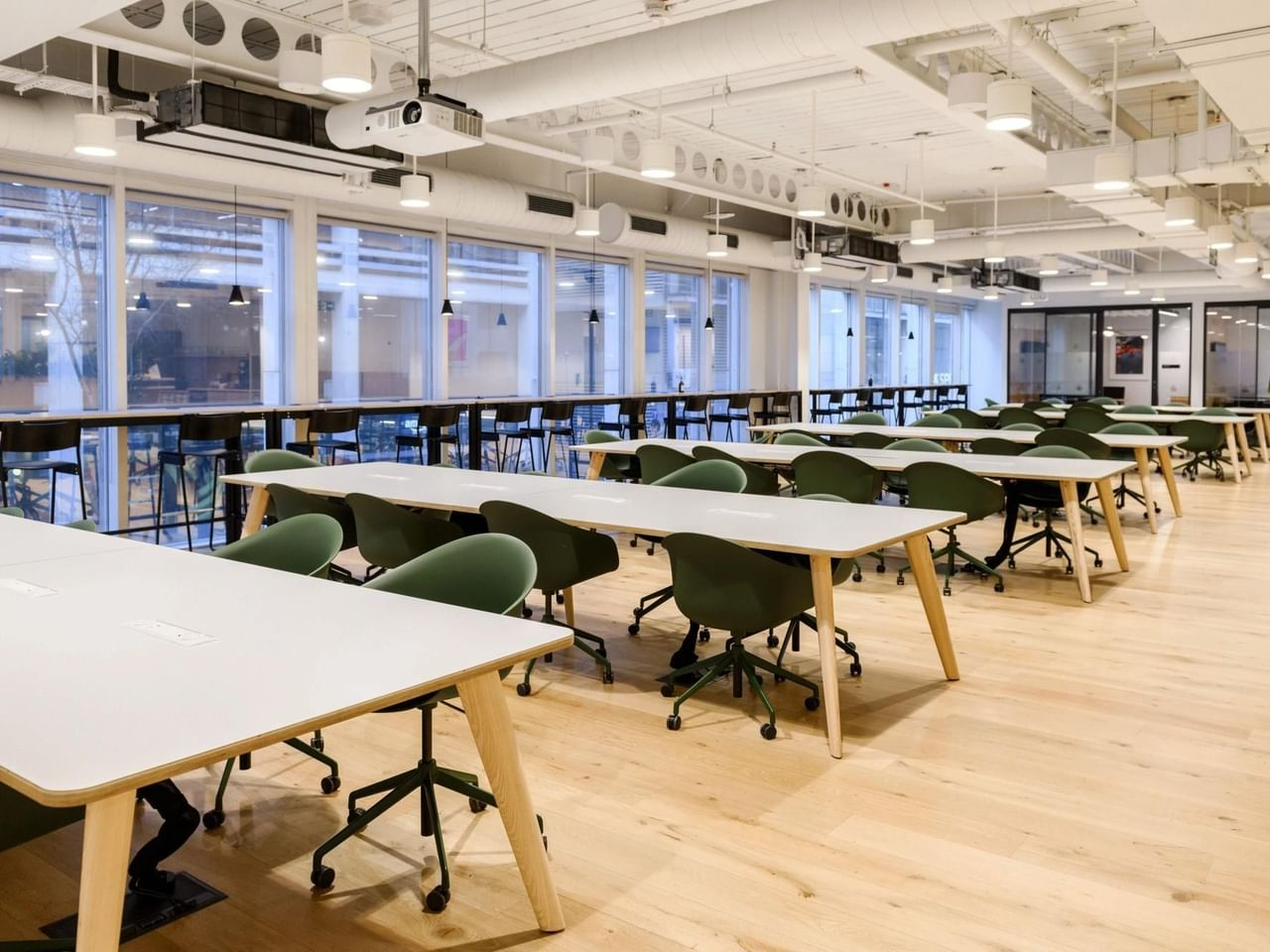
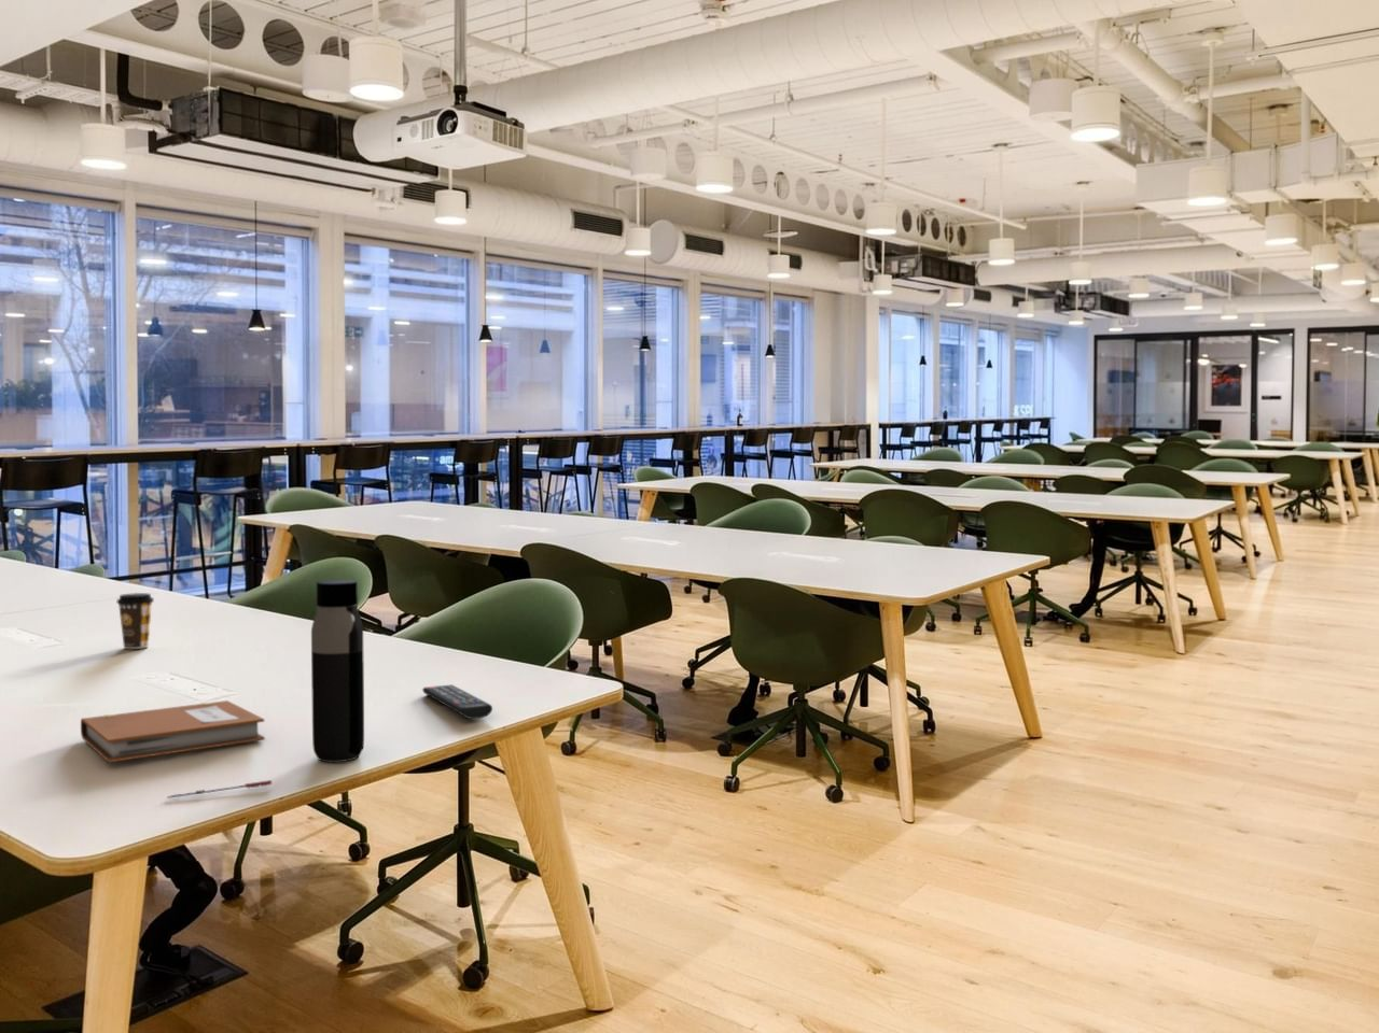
+ notebook [79,700,266,763]
+ coffee cup [115,591,155,650]
+ pen [166,779,273,800]
+ remote control [421,684,493,719]
+ water bottle [311,579,365,763]
